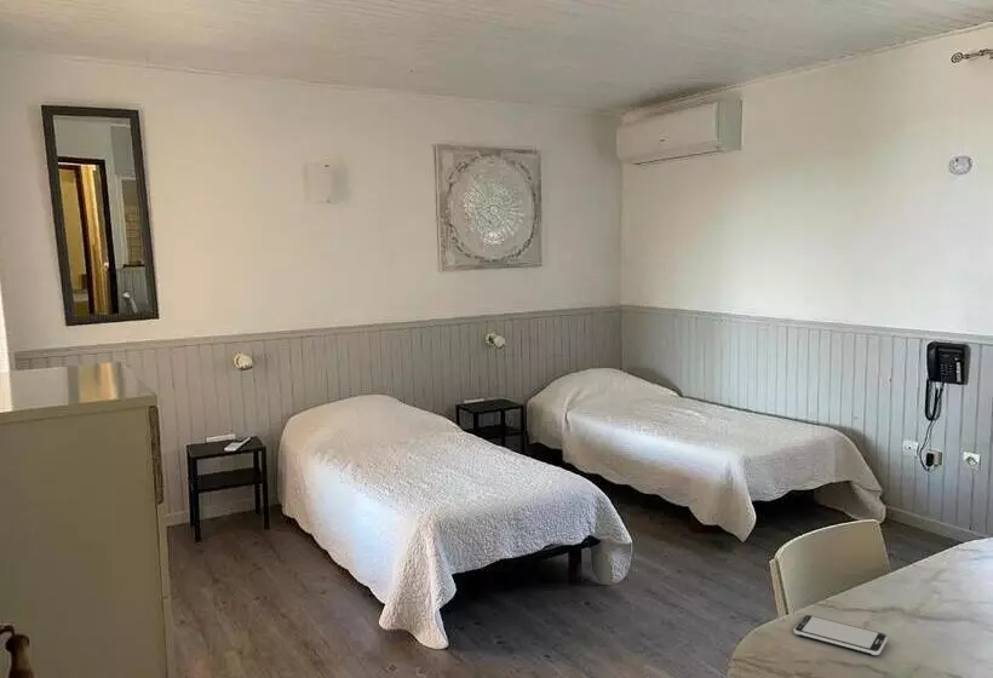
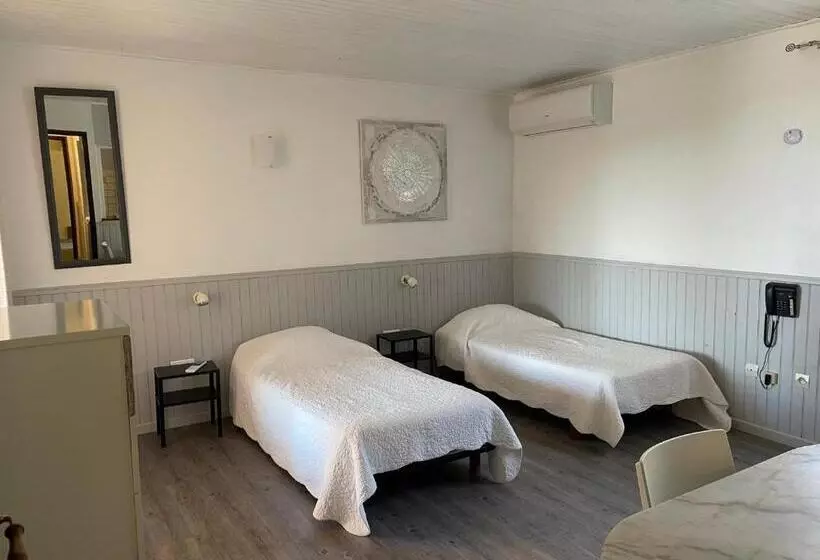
- smartphone [793,614,889,656]
